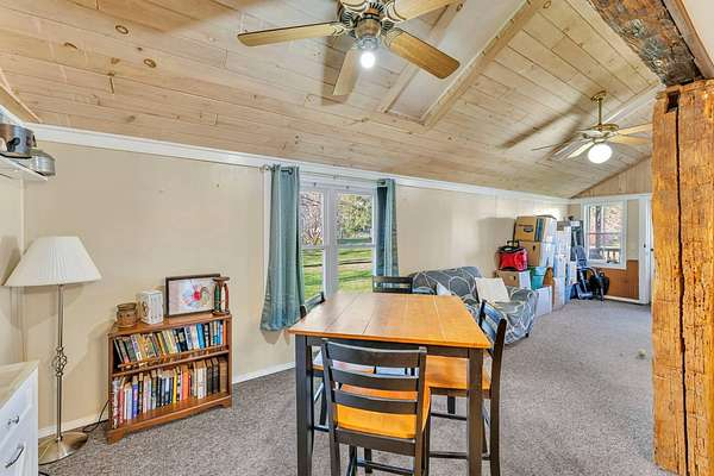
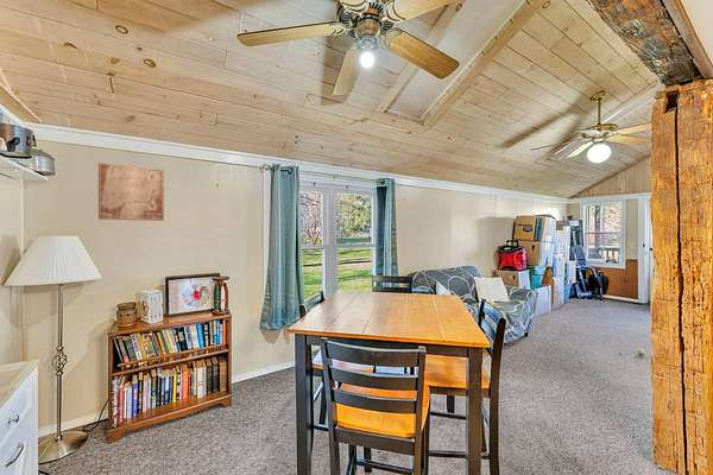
+ wall art [97,162,165,222]
